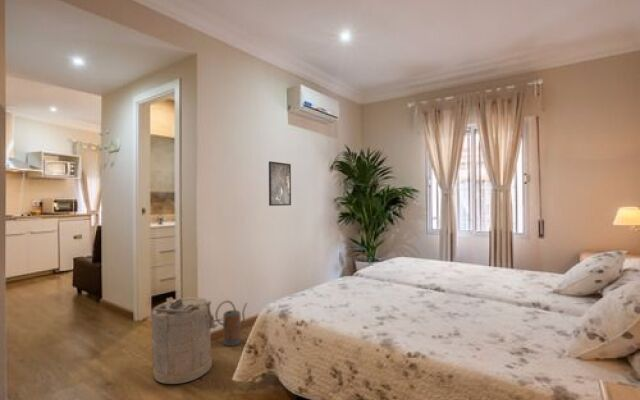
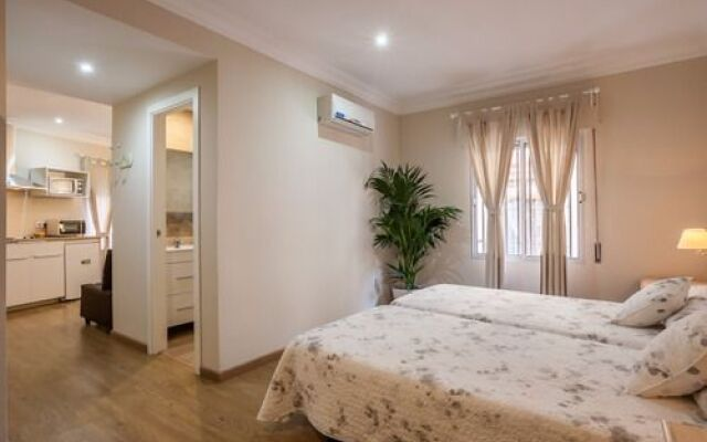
- watering can [214,299,248,347]
- laundry hamper [150,296,224,385]
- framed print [268,160,292,207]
